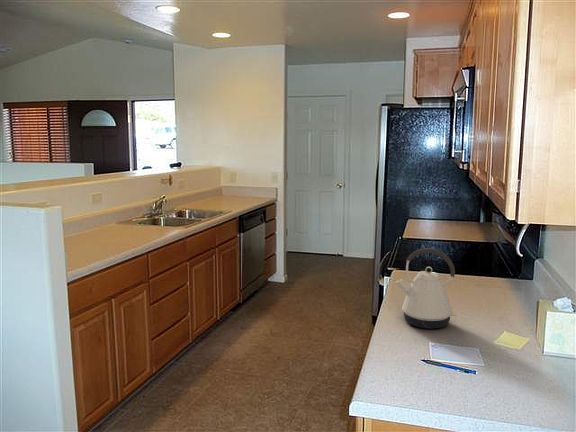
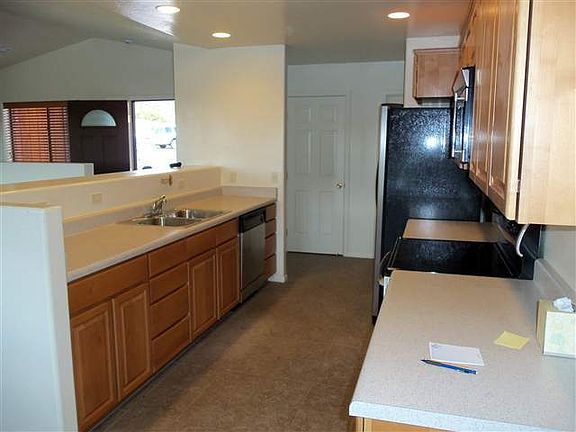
- kettle [395,247,458,330]
